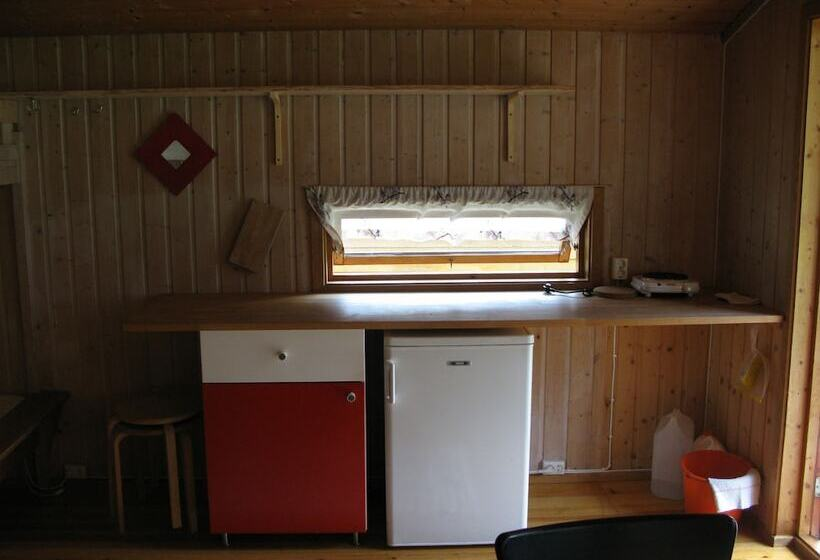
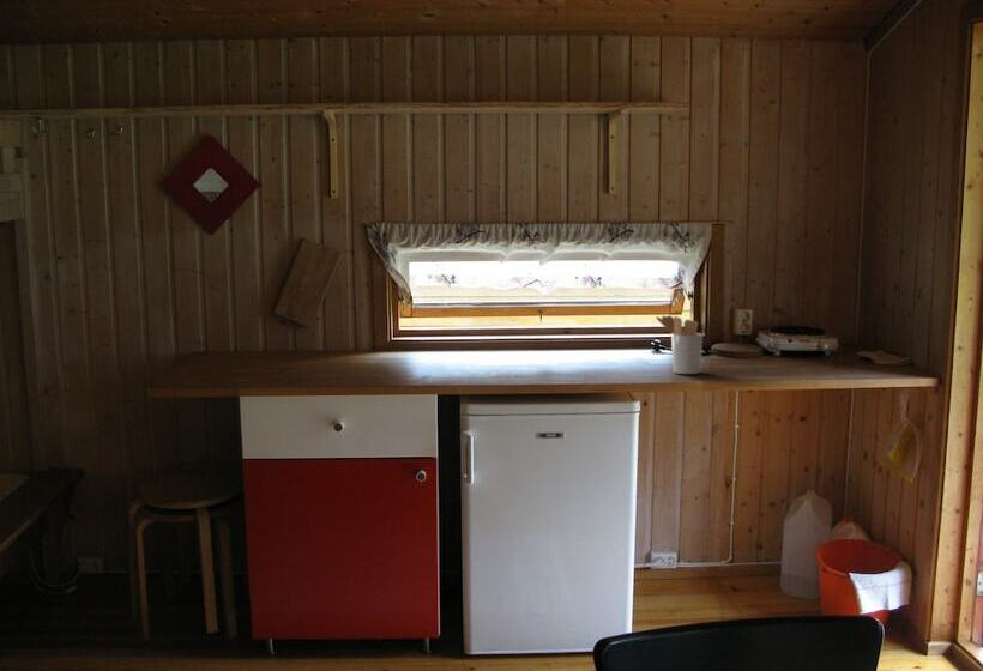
+ utensil holder [655,314,704,375]
